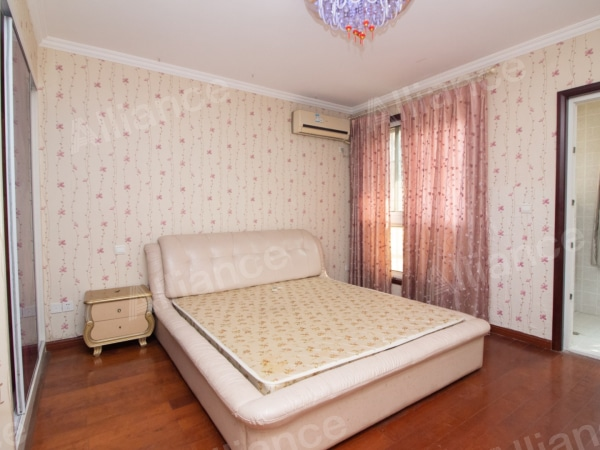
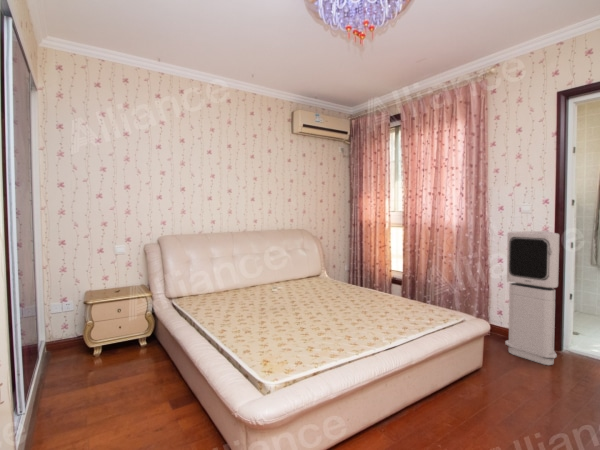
+ air purifier [504,230,560,366]
